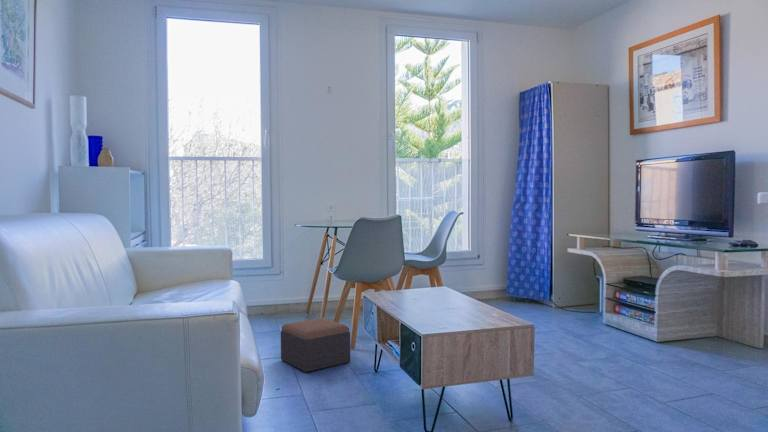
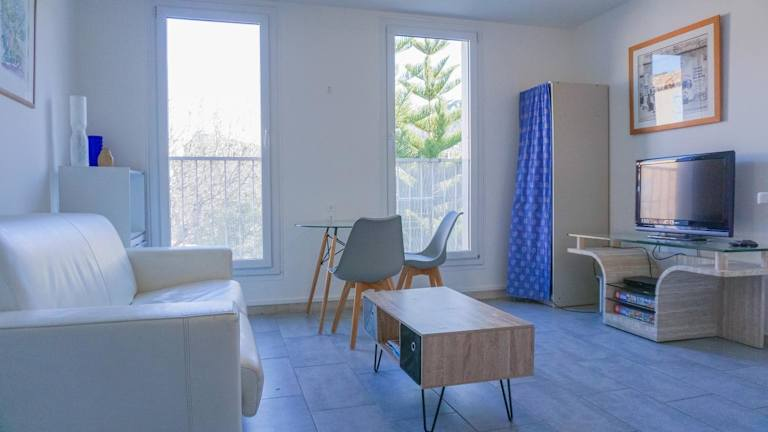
- footstool [280,317,351,373]
